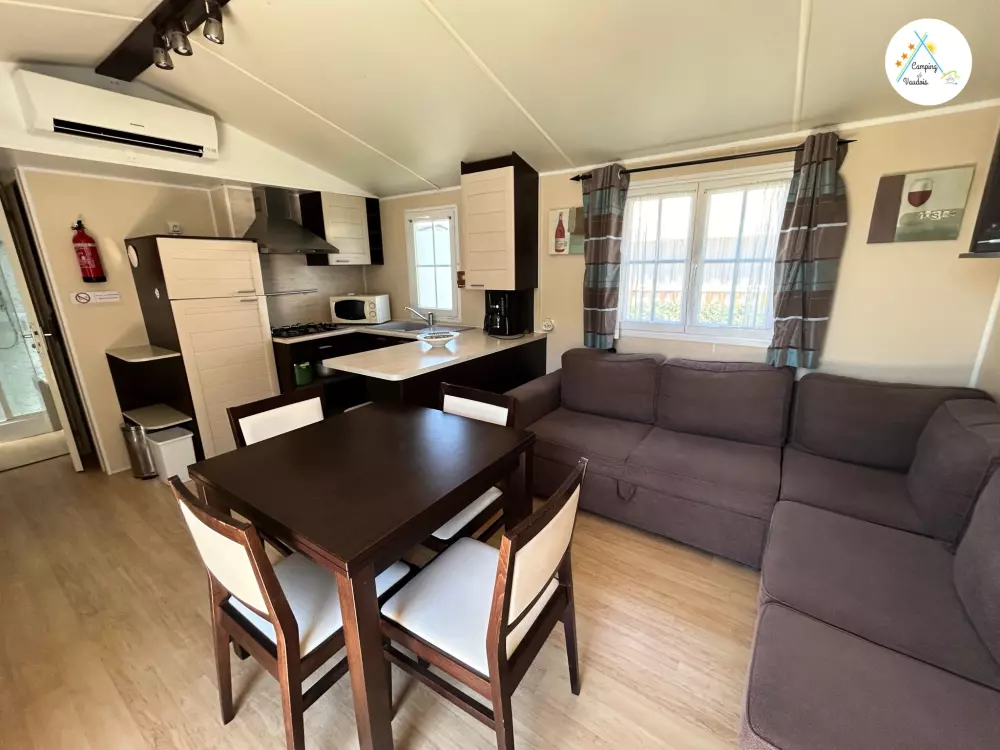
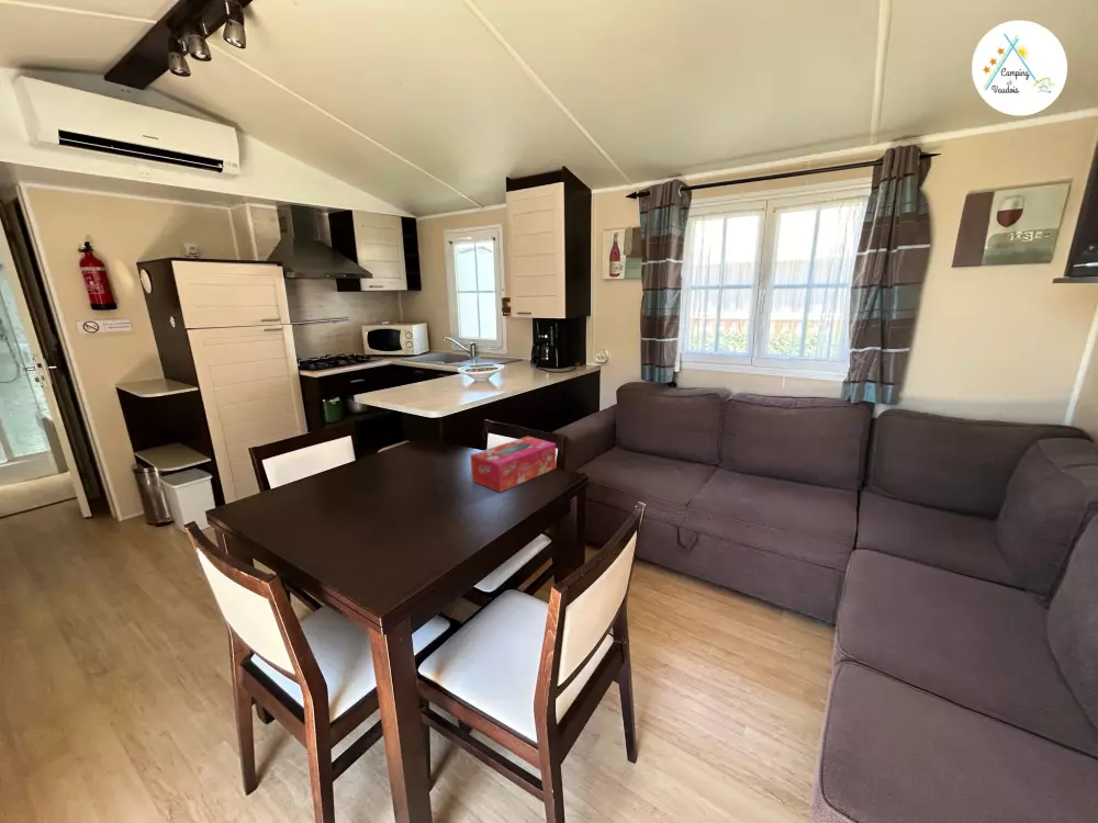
+ tissue box [469,435,558,494]
